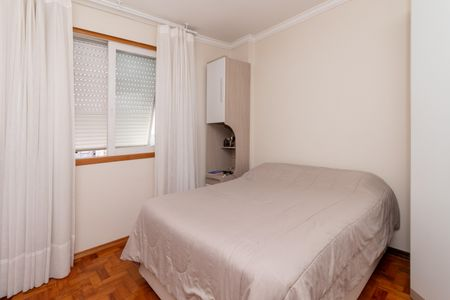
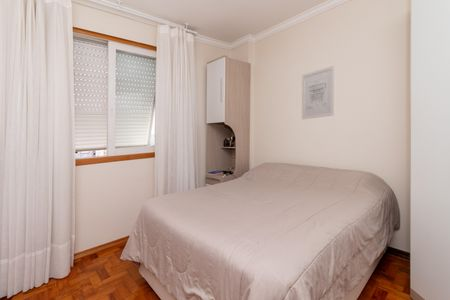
+ wall art [301,65,335,120]
